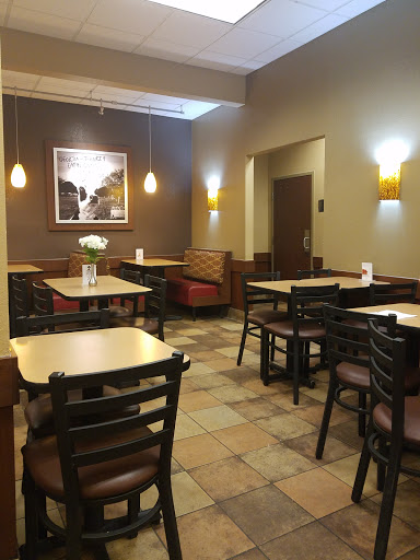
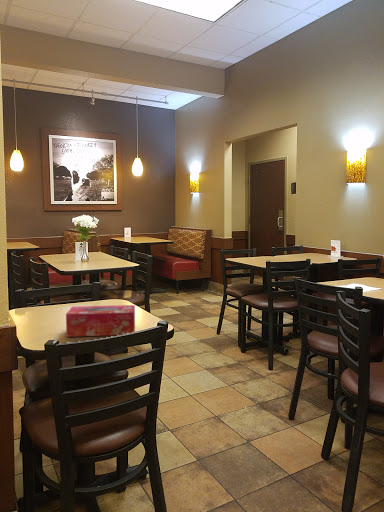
+ tissue box [65,304,136,338]
